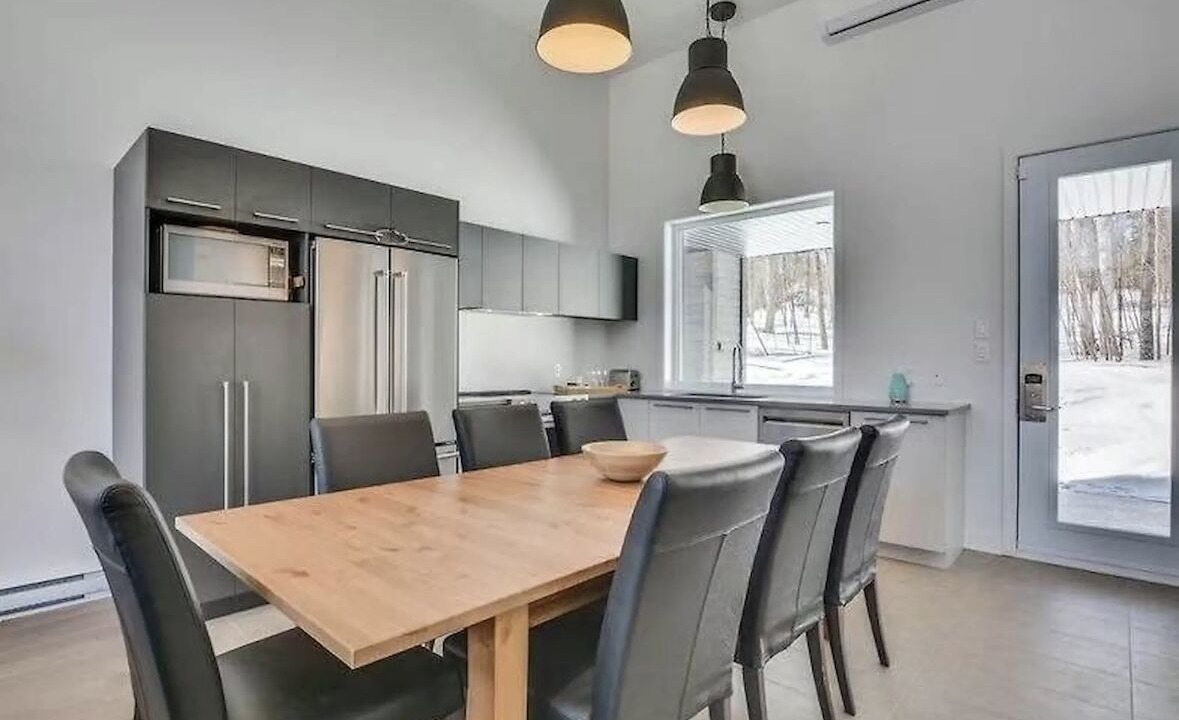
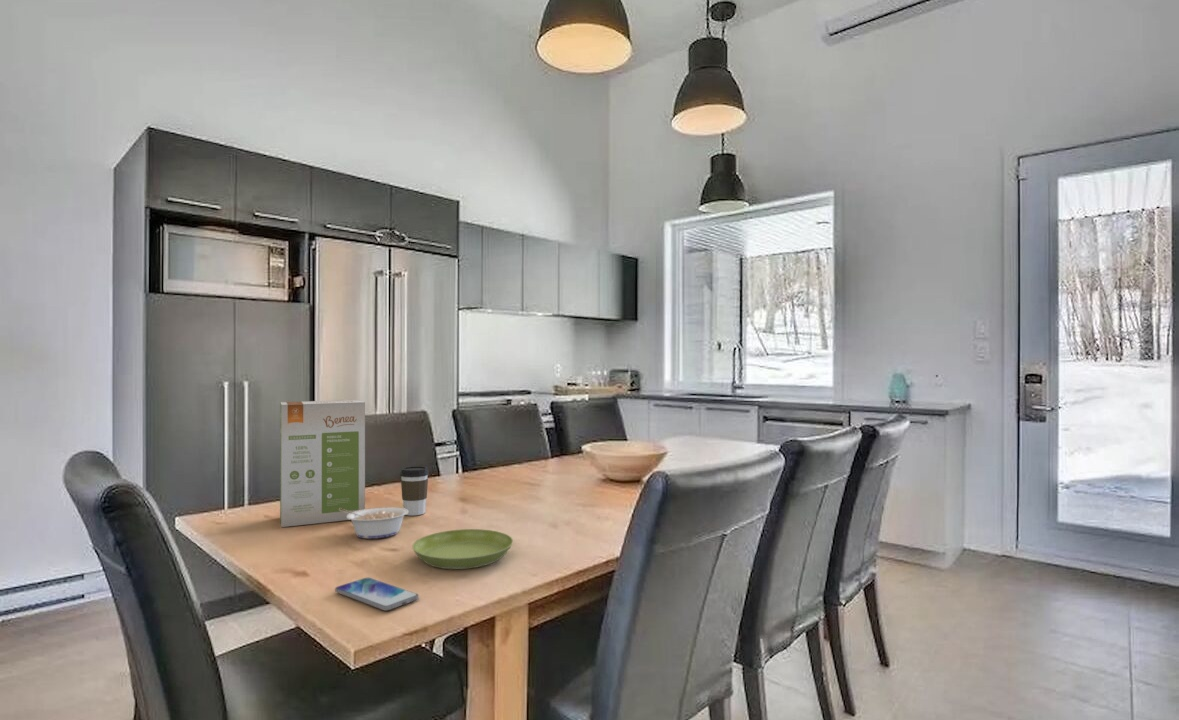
+ legume [339,506,408,540]
+ smartphone [334,577,420,612]
+ saucer [411,528,514,570]
+ food box [279,399,366,528]
+ coffee cup [399,465,430,516]
